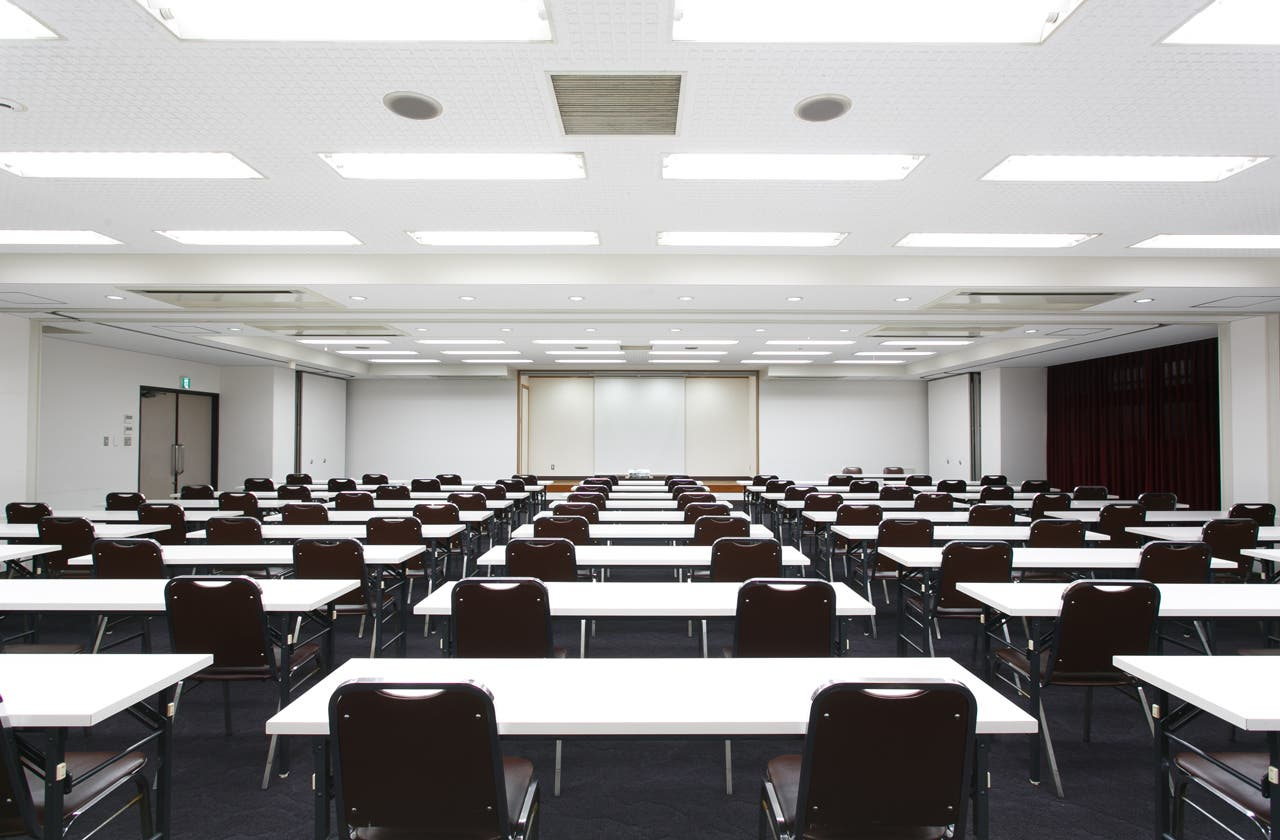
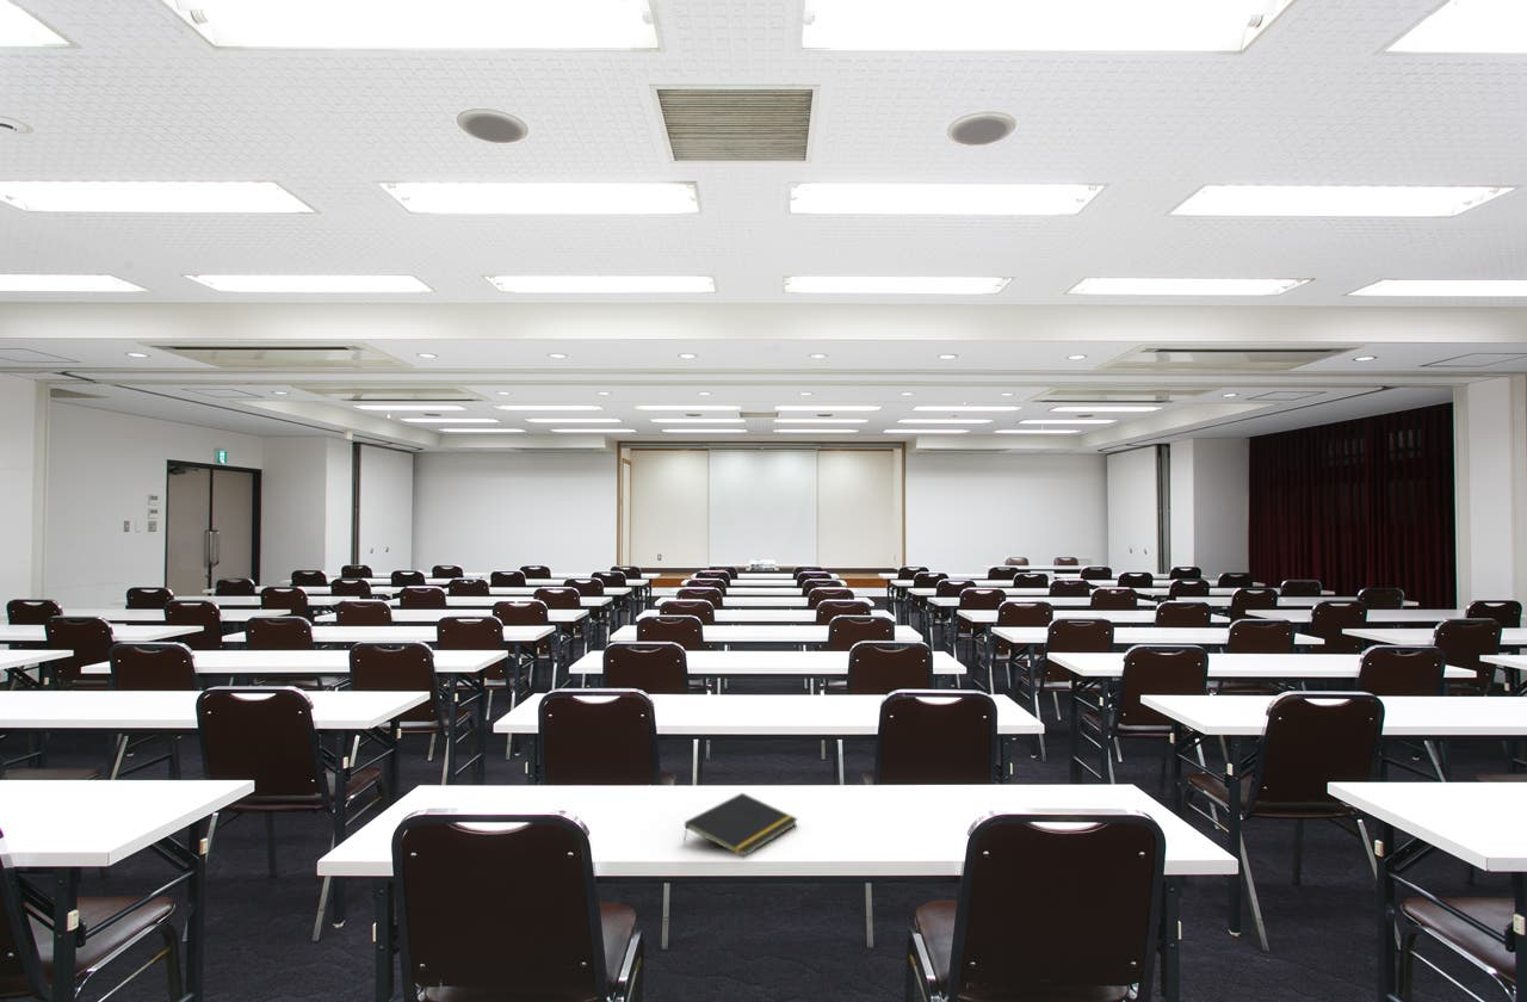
+ notepad [682,792,799,859]
